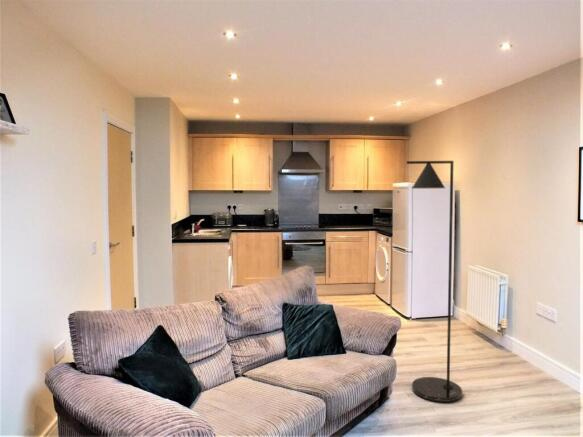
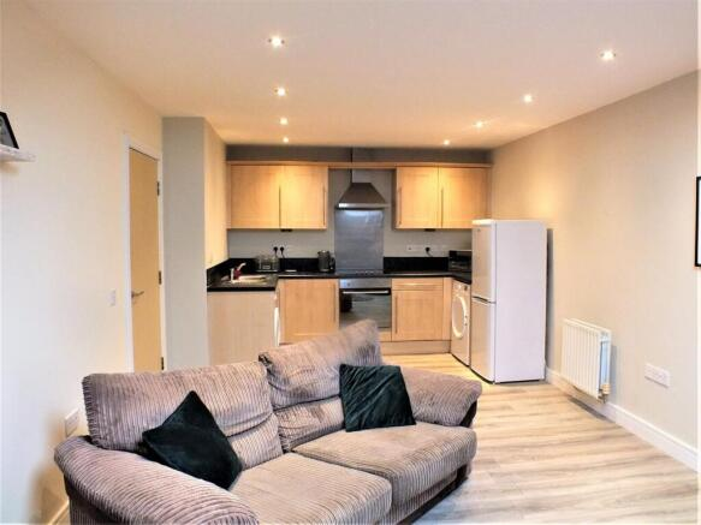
- floor lamp [406,160,463,403]
